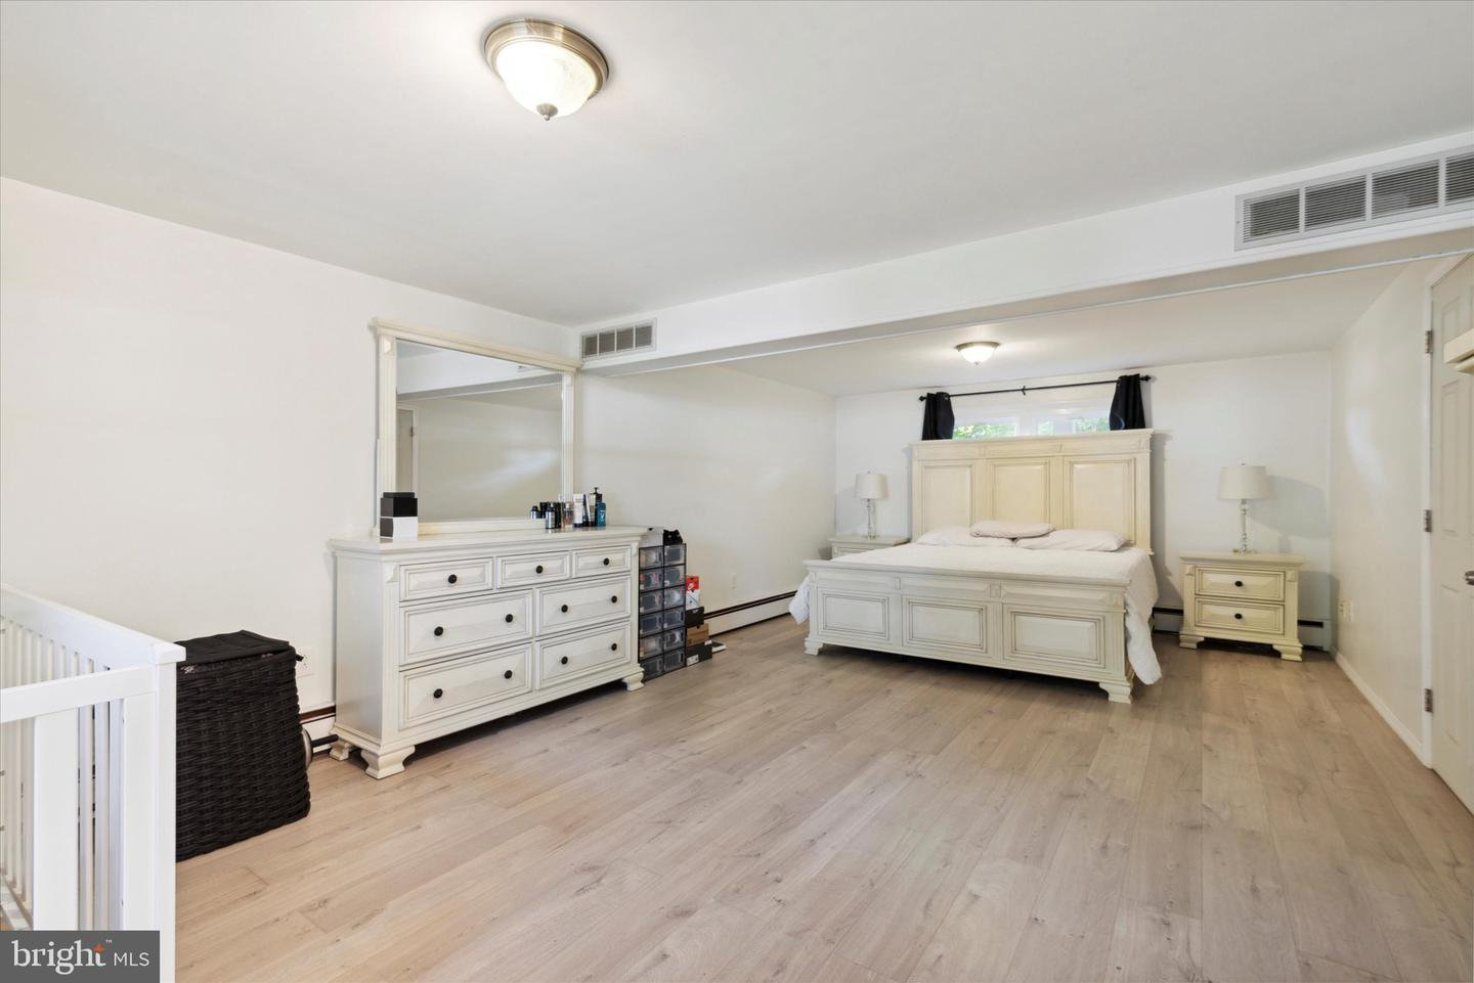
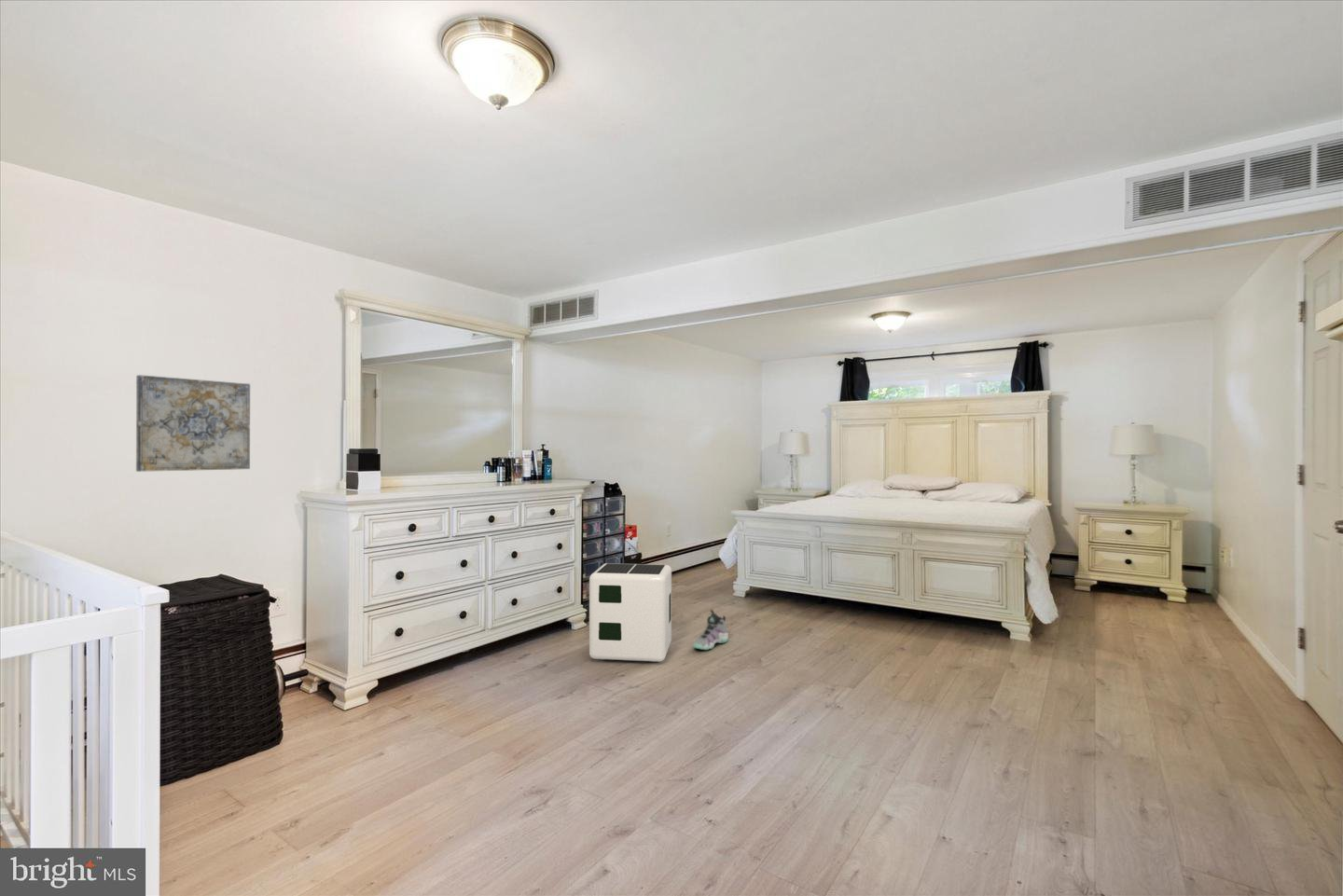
+ air purifier [588,562,672,663]
+ wall art [135,374,251,473]
+ sneaker [692,609,729,651]
